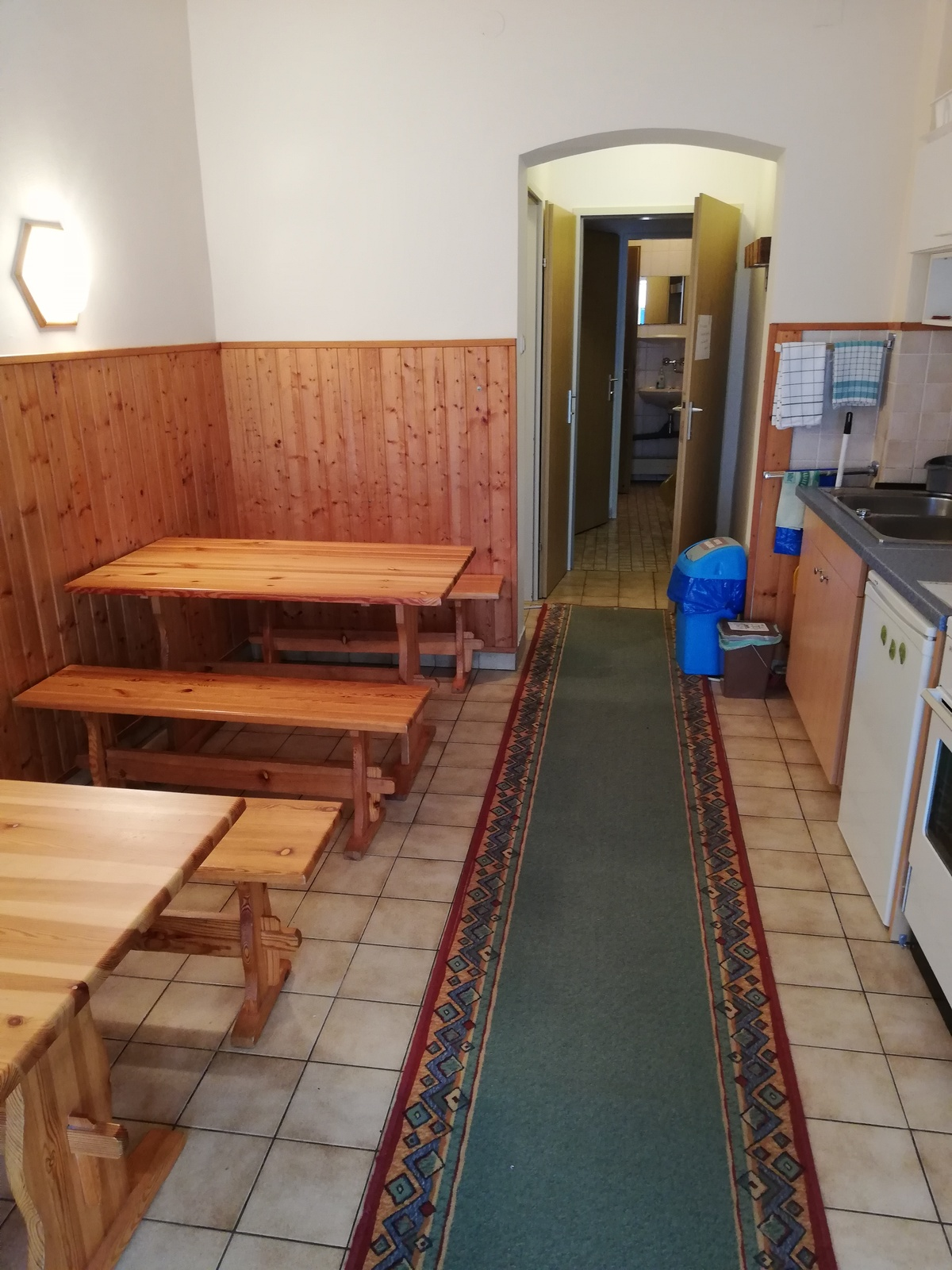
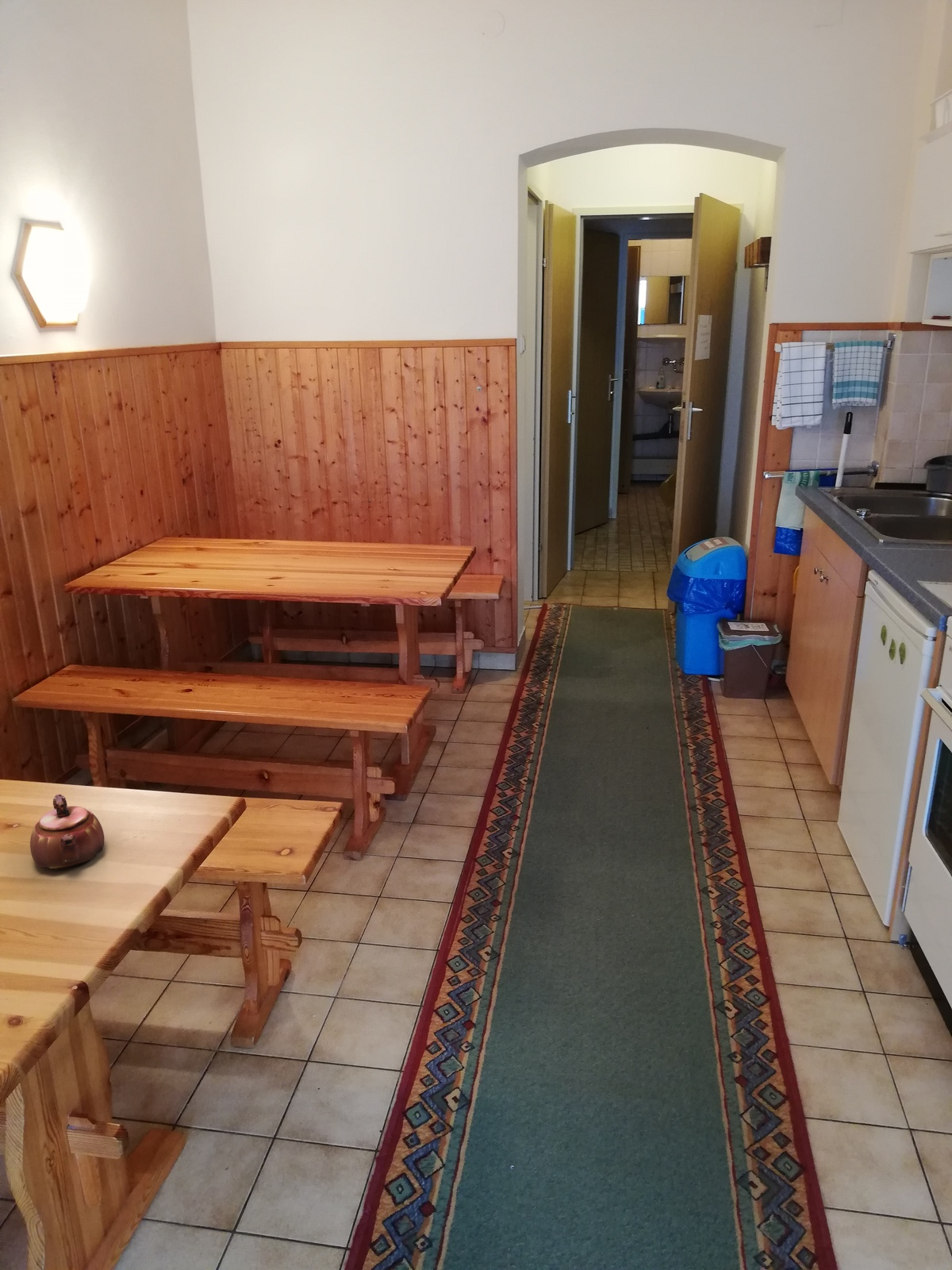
+ teapot [29,794,105,871]
